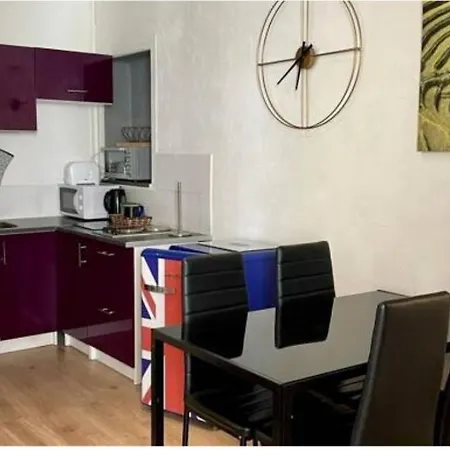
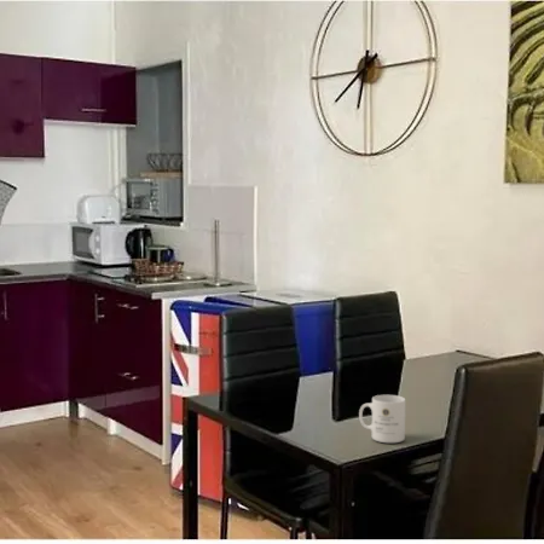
+ mug [358,394,406,444]
